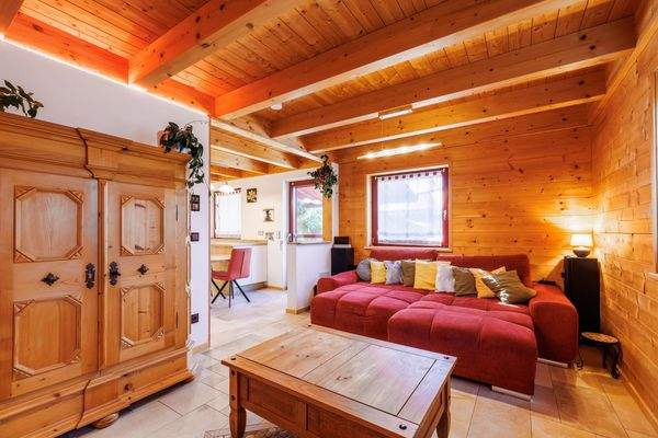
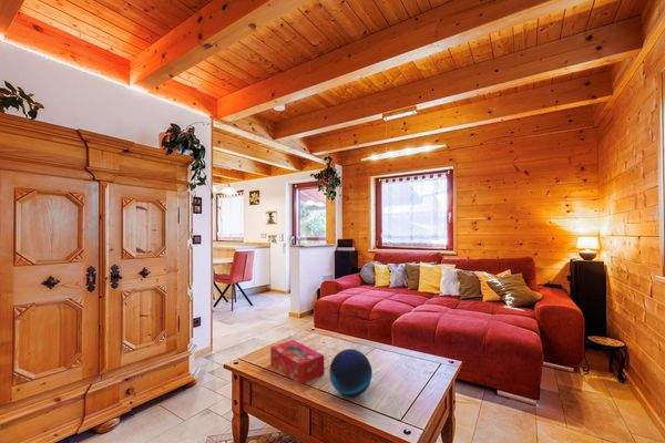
+ tissue box [269,339,325,385]
+ decorative orb [328,348,374,398]
